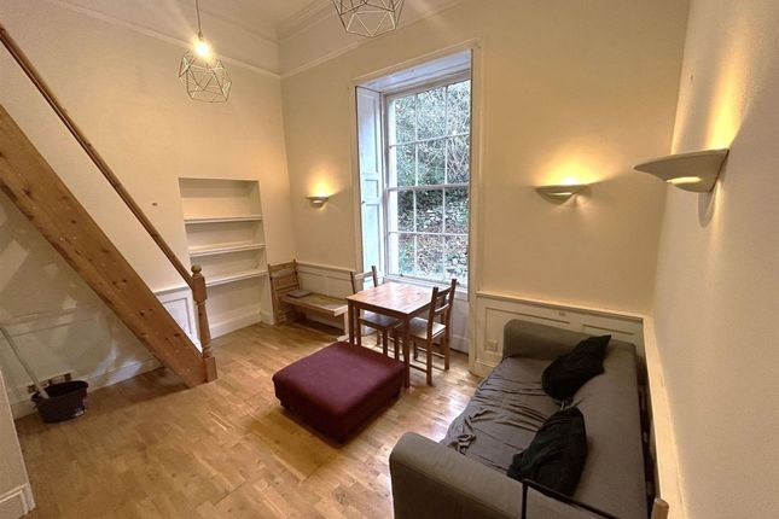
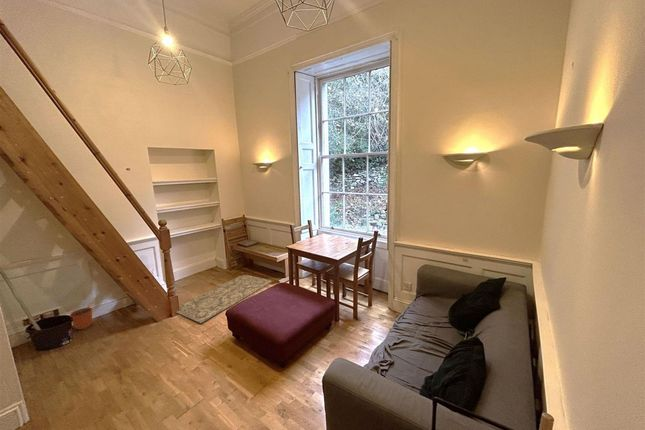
+ plant pot [69,307,93,330]
+ rug [175,274,274,324]
